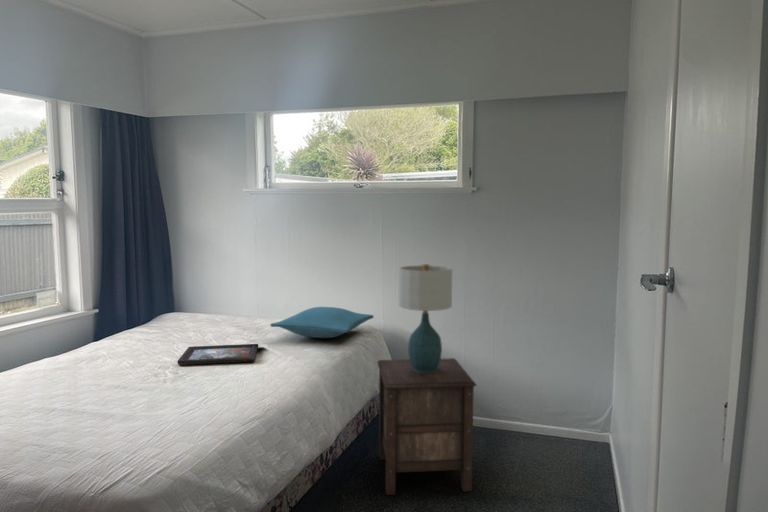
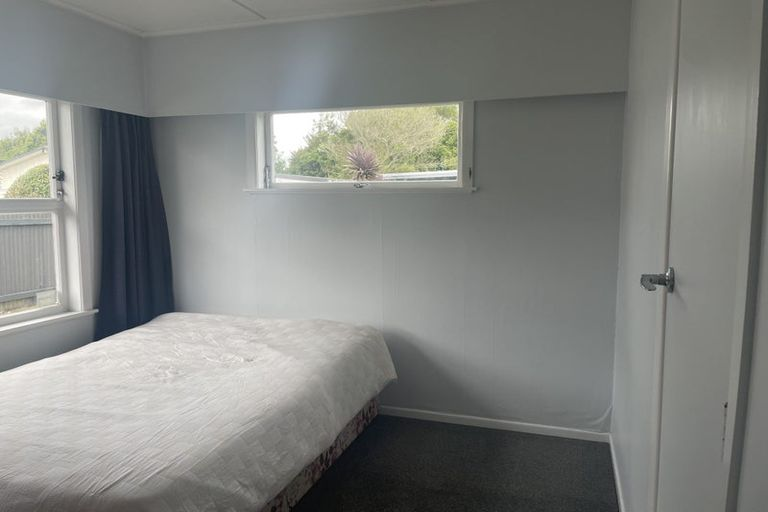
- pillow [269,306,375,339]
- nightstand [376,357,477,496]
- decorative tray [176,343,259,366]
- table lamp [398,263,453,373]
